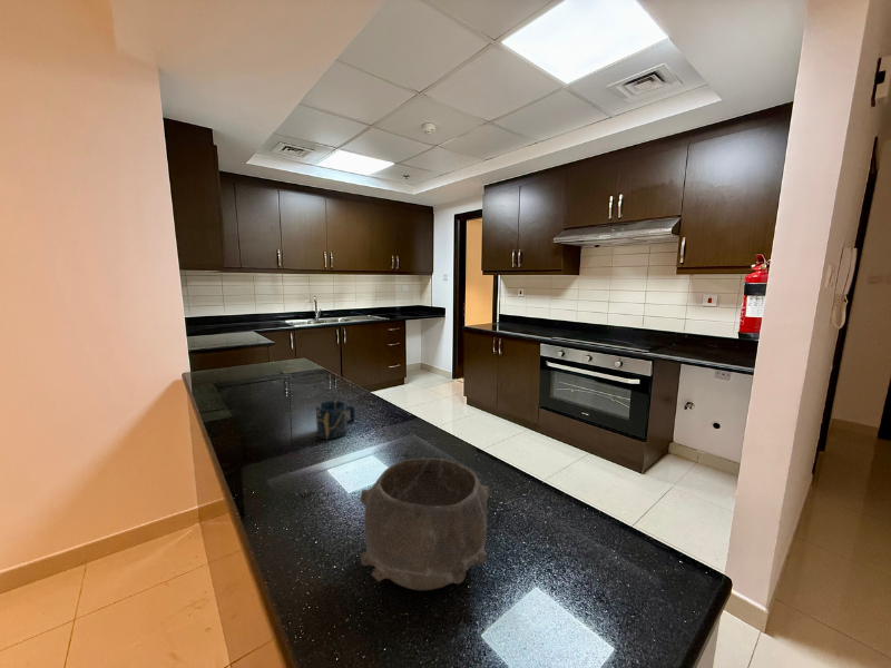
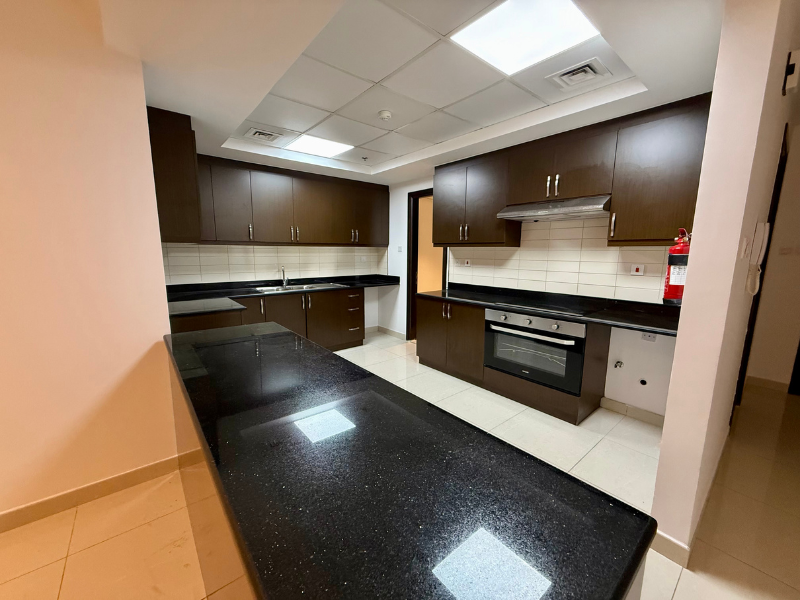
- bowl [359,458,491,591]
- cup [315,400,356,440]
